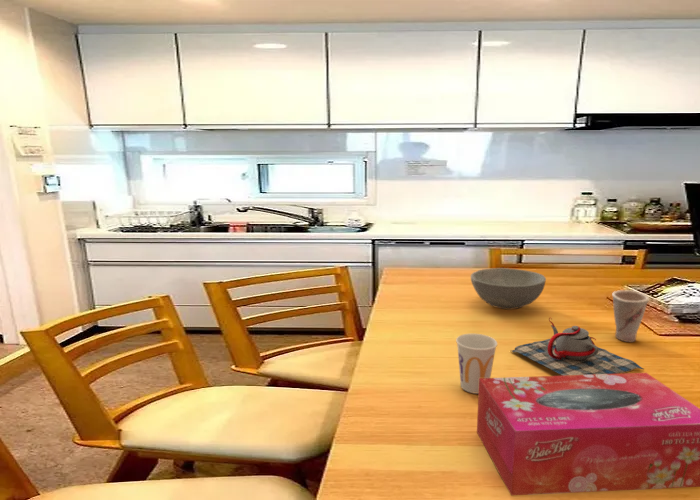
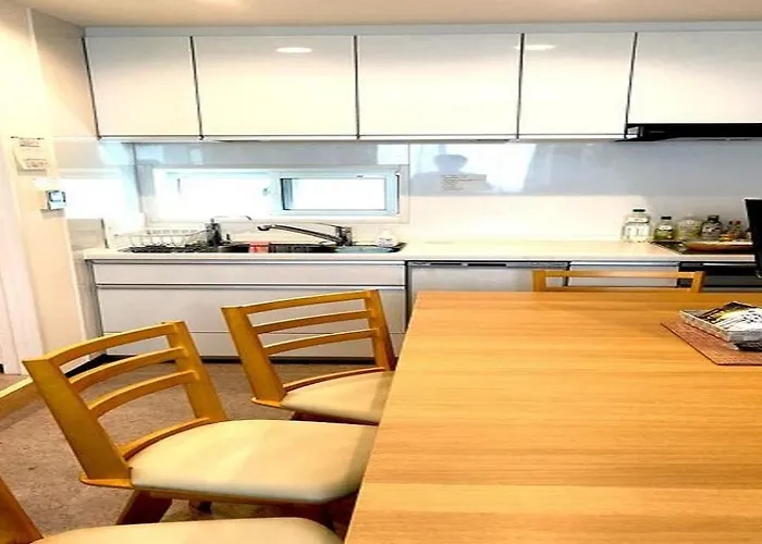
- cup [455,333,498,395]
- bowl [470,267,547,310]
- cup [611,289,650,343]
- tissue box [476,372,700,496]
- teapot [511,317,645,376]
